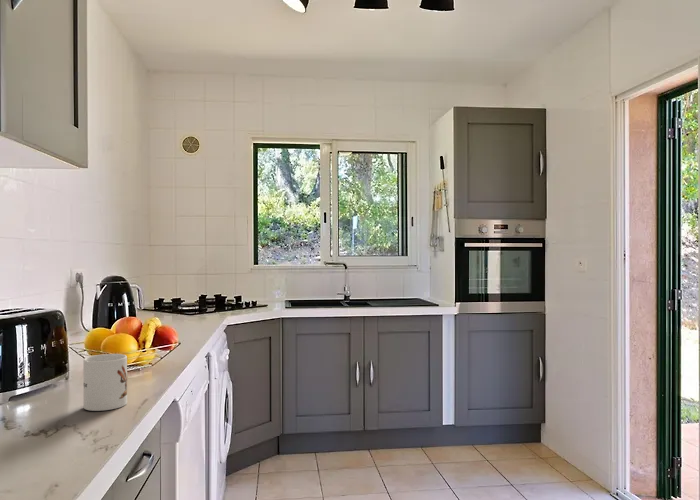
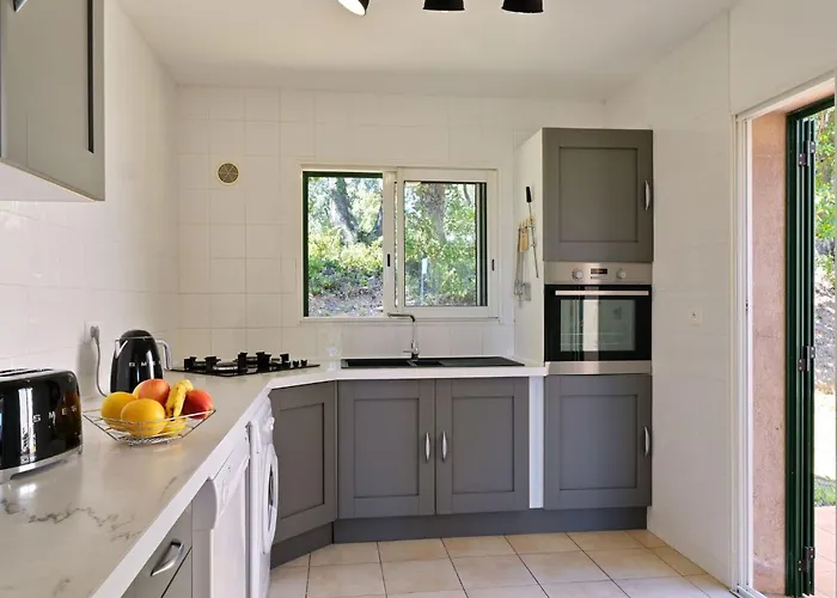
- mug [82,353,128,412]
